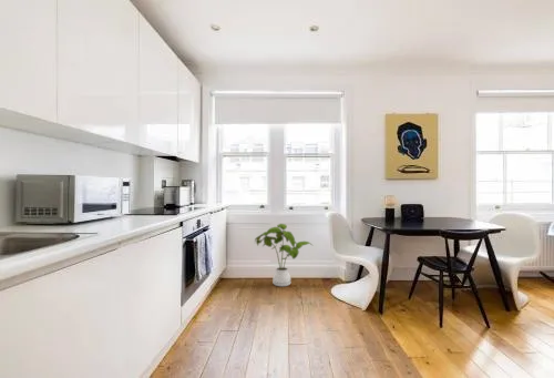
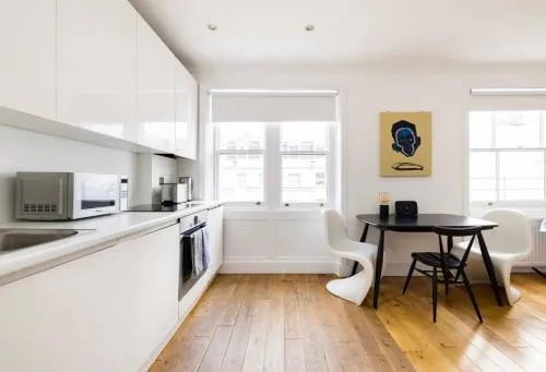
- house plant [254,223,314,287]
